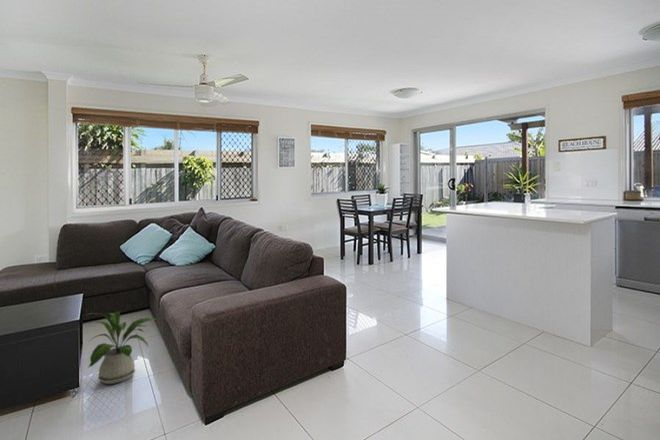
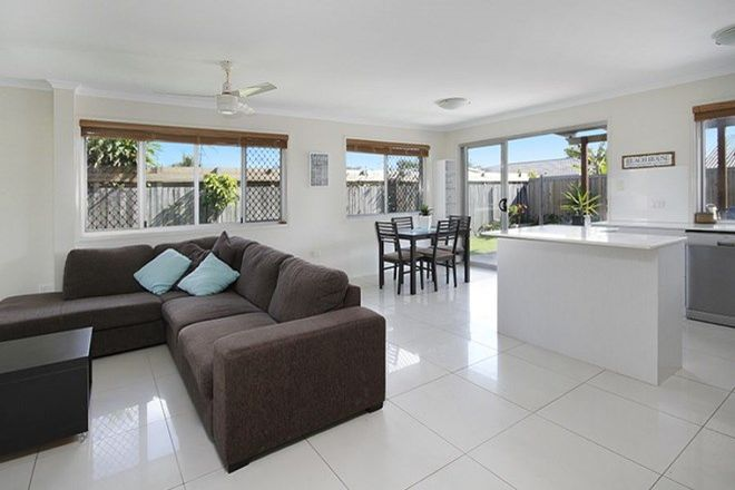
- house plant [83,310,156,385]
